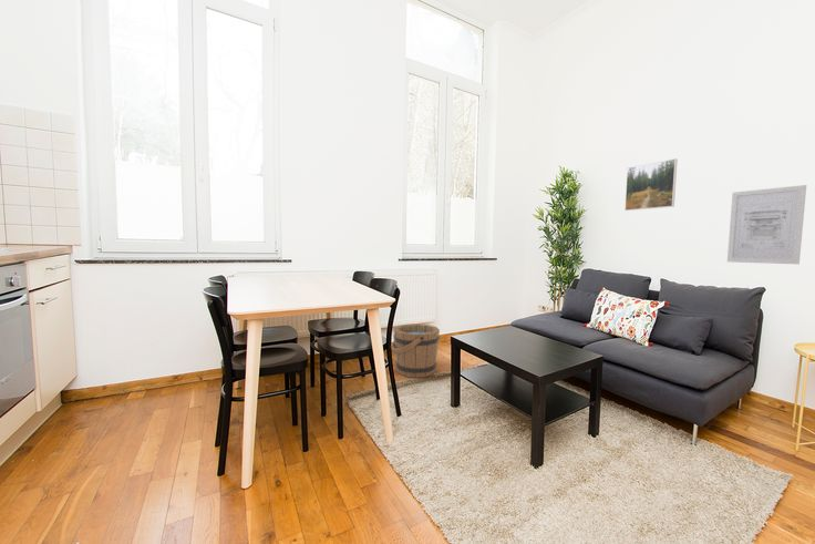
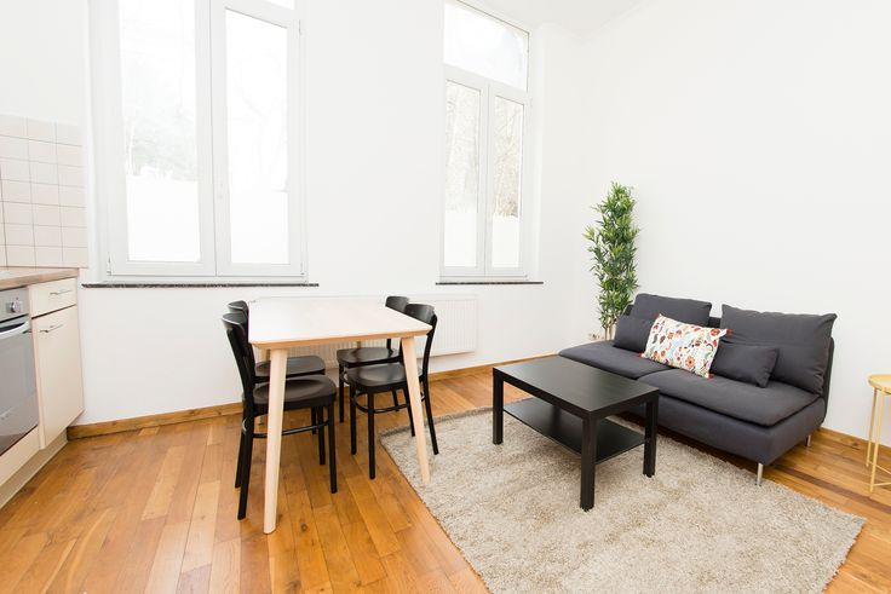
- bucket [391,322,441,379]
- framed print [623,157,679,212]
- wall art [726,184,807,266]
